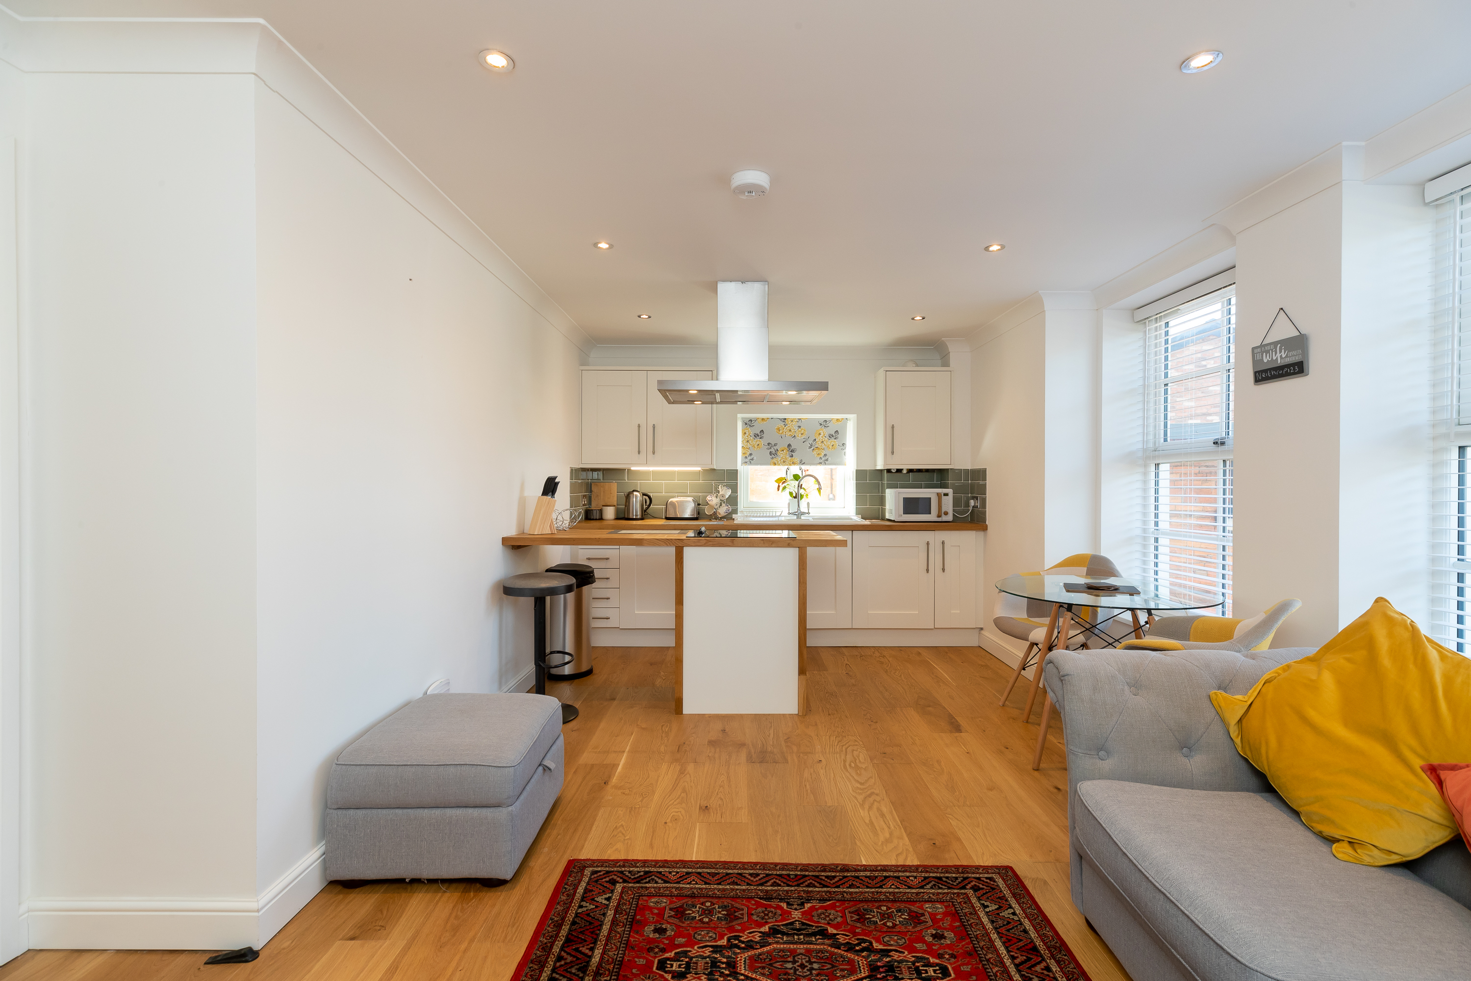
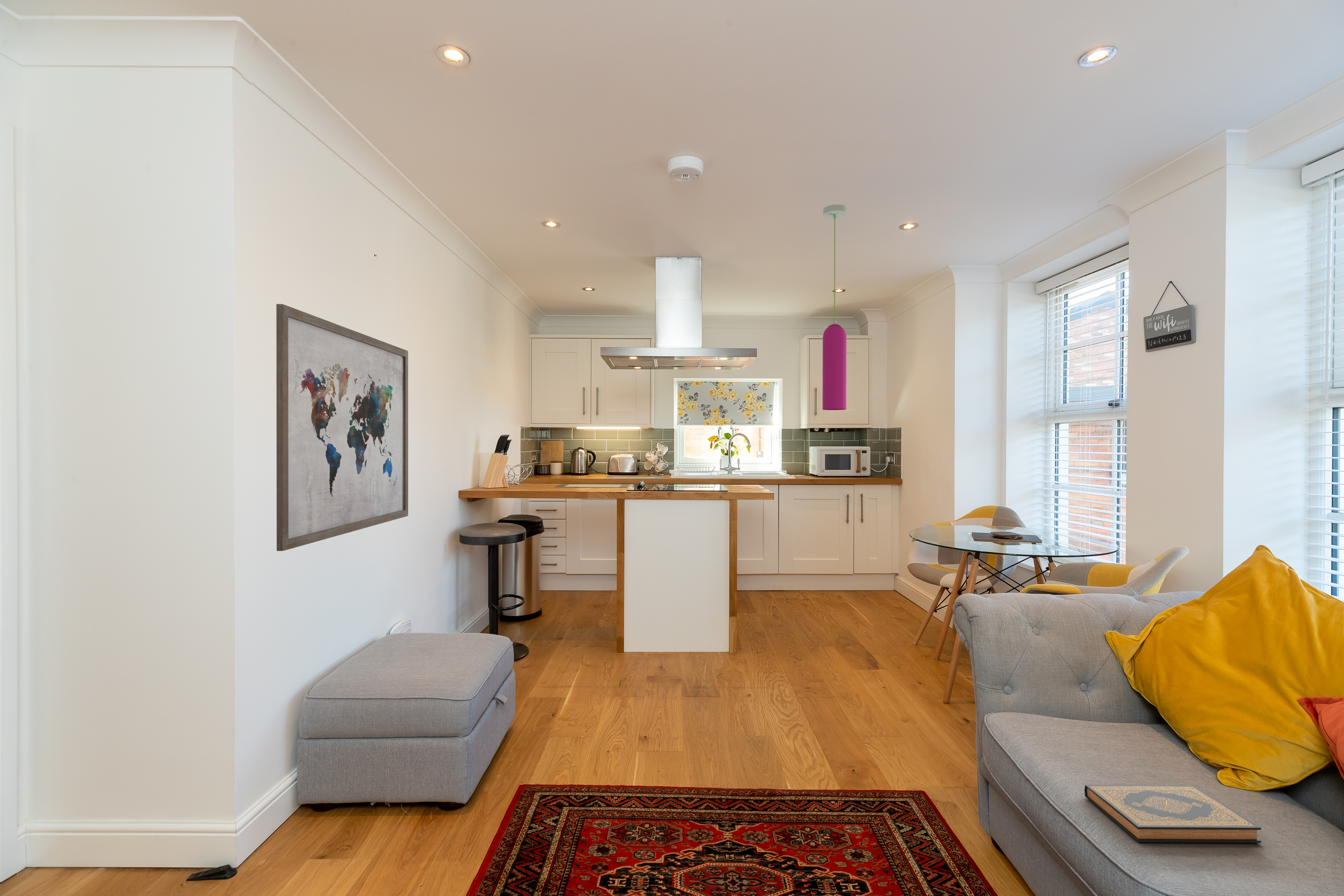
+ hardback book [1084,784,1262,843]
+ wall art [276,304,409,551]
+ pendant light [822,204,847,410]
